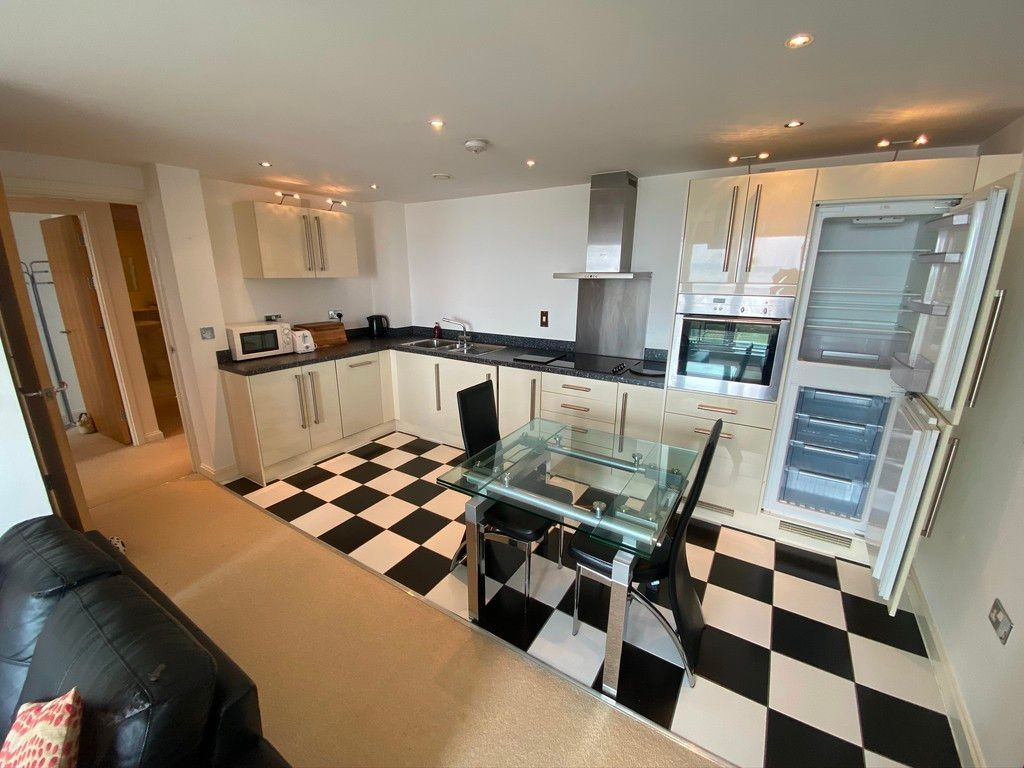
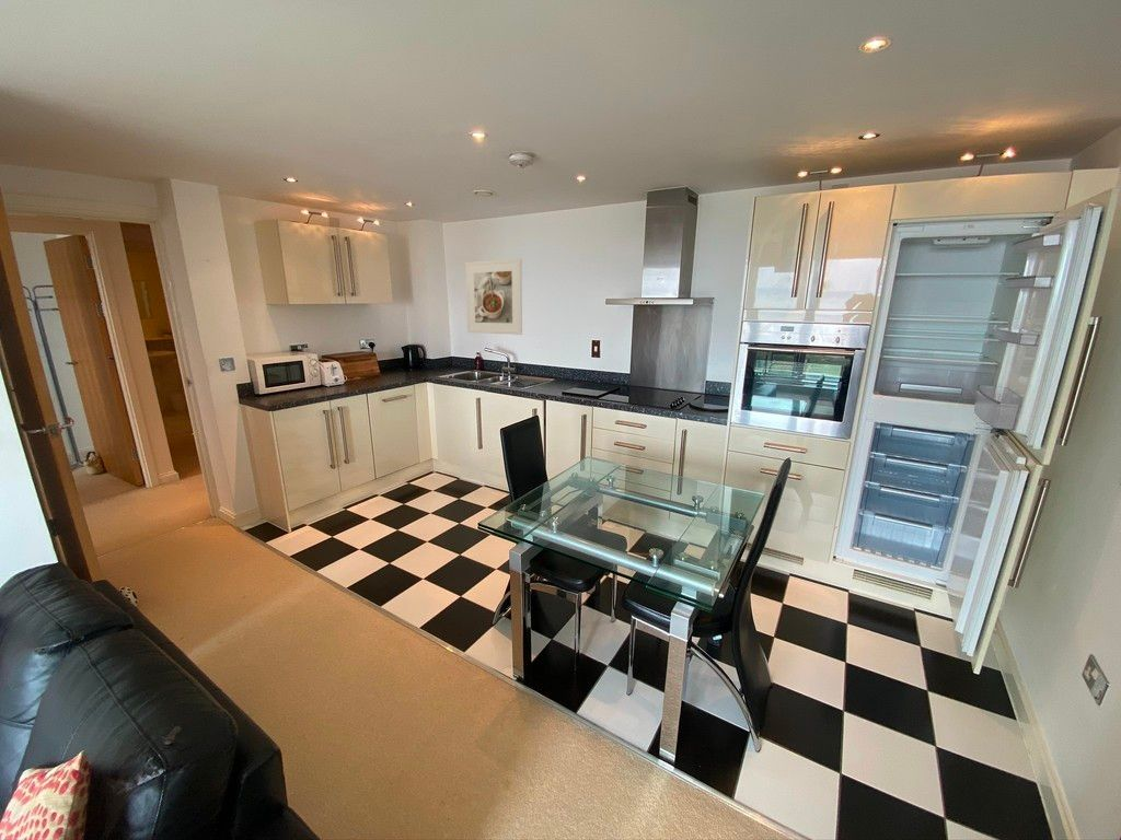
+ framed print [464,258,523,336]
